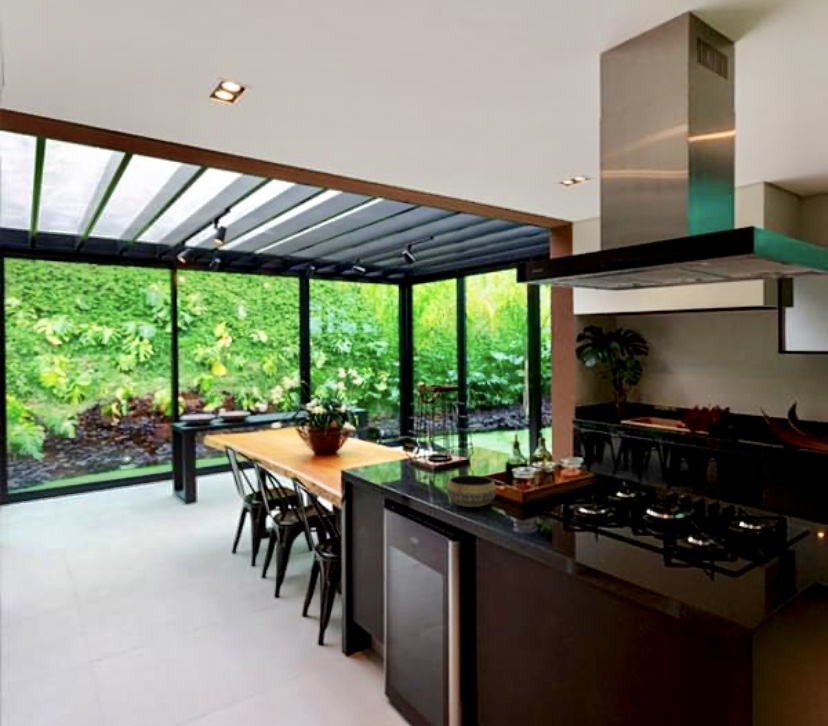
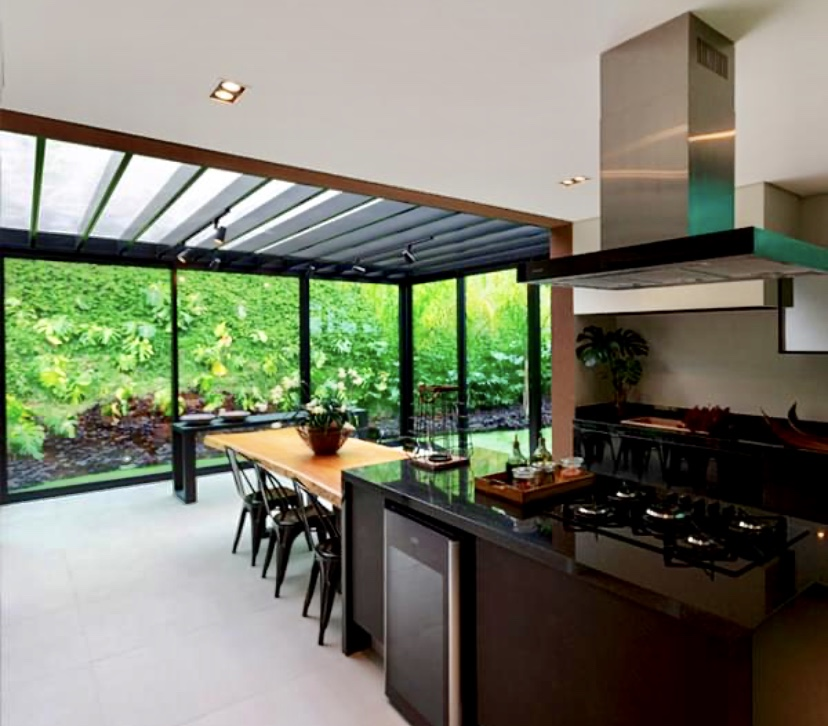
- bowl [446,474,497,508]
